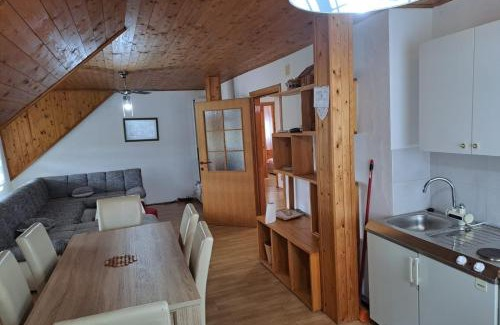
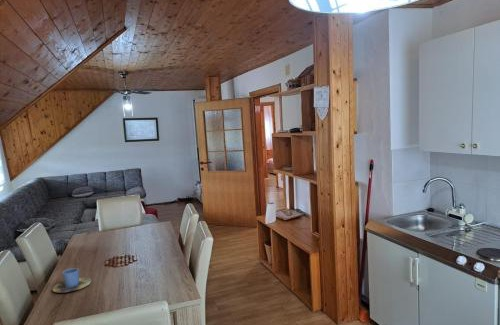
+ cup [51,267,92,293]
